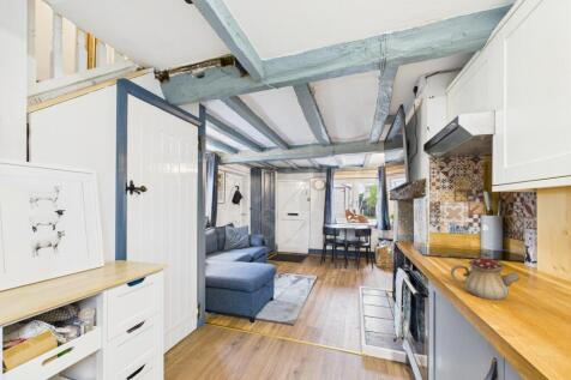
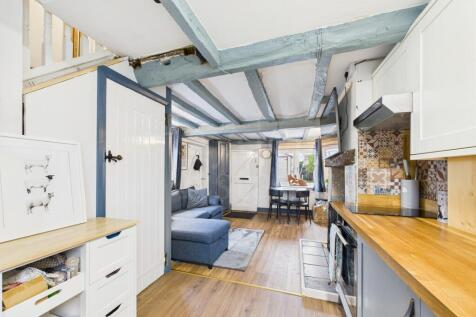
- teapot [450,252,522,301]
